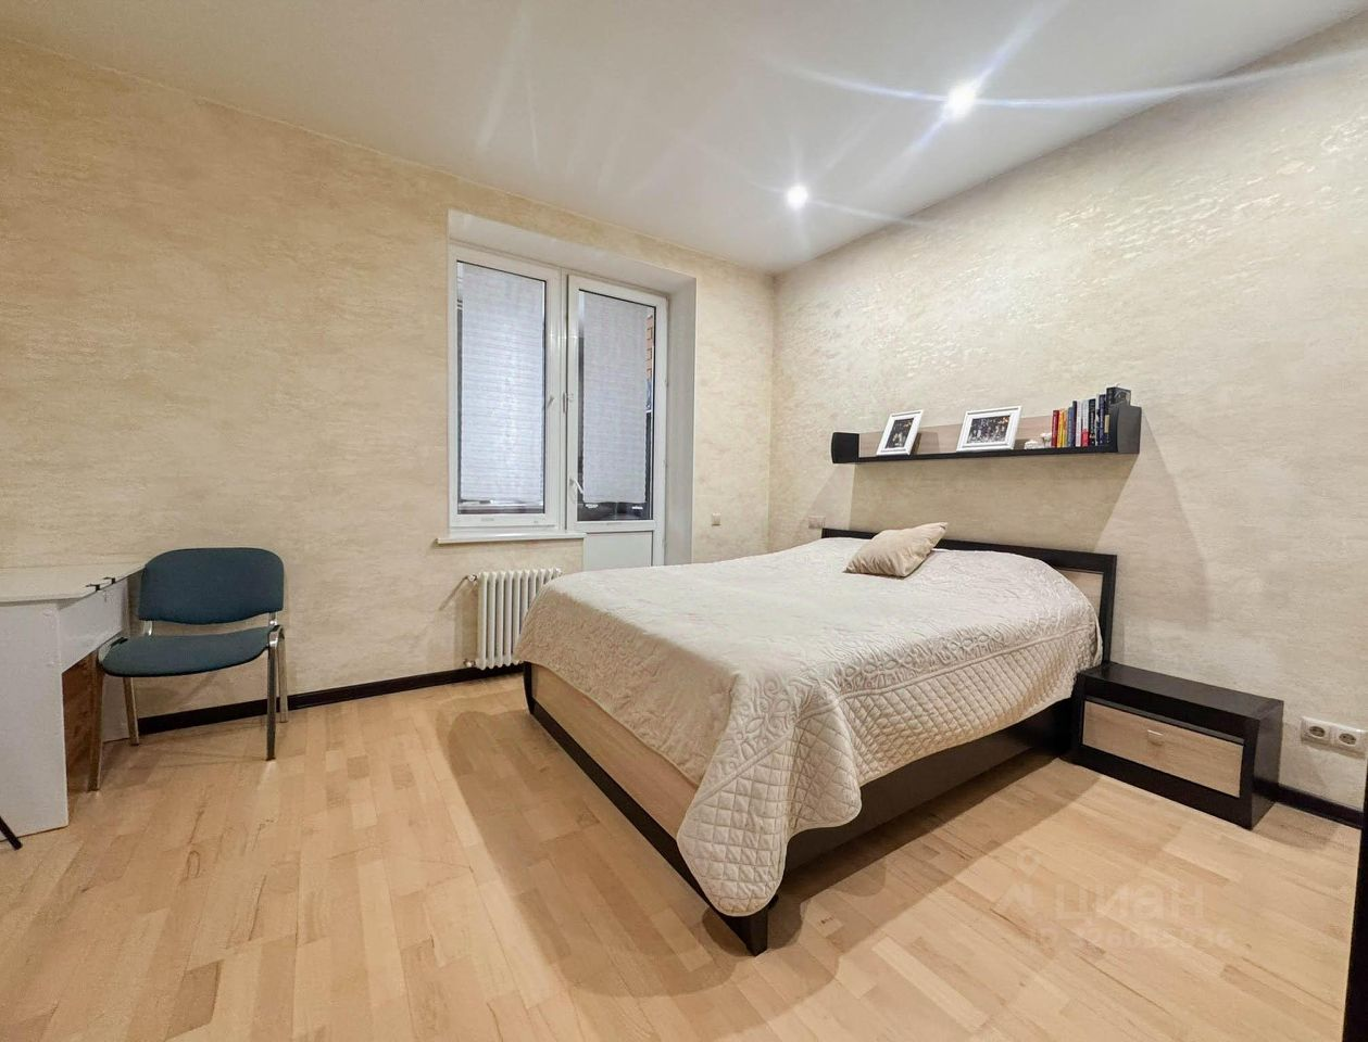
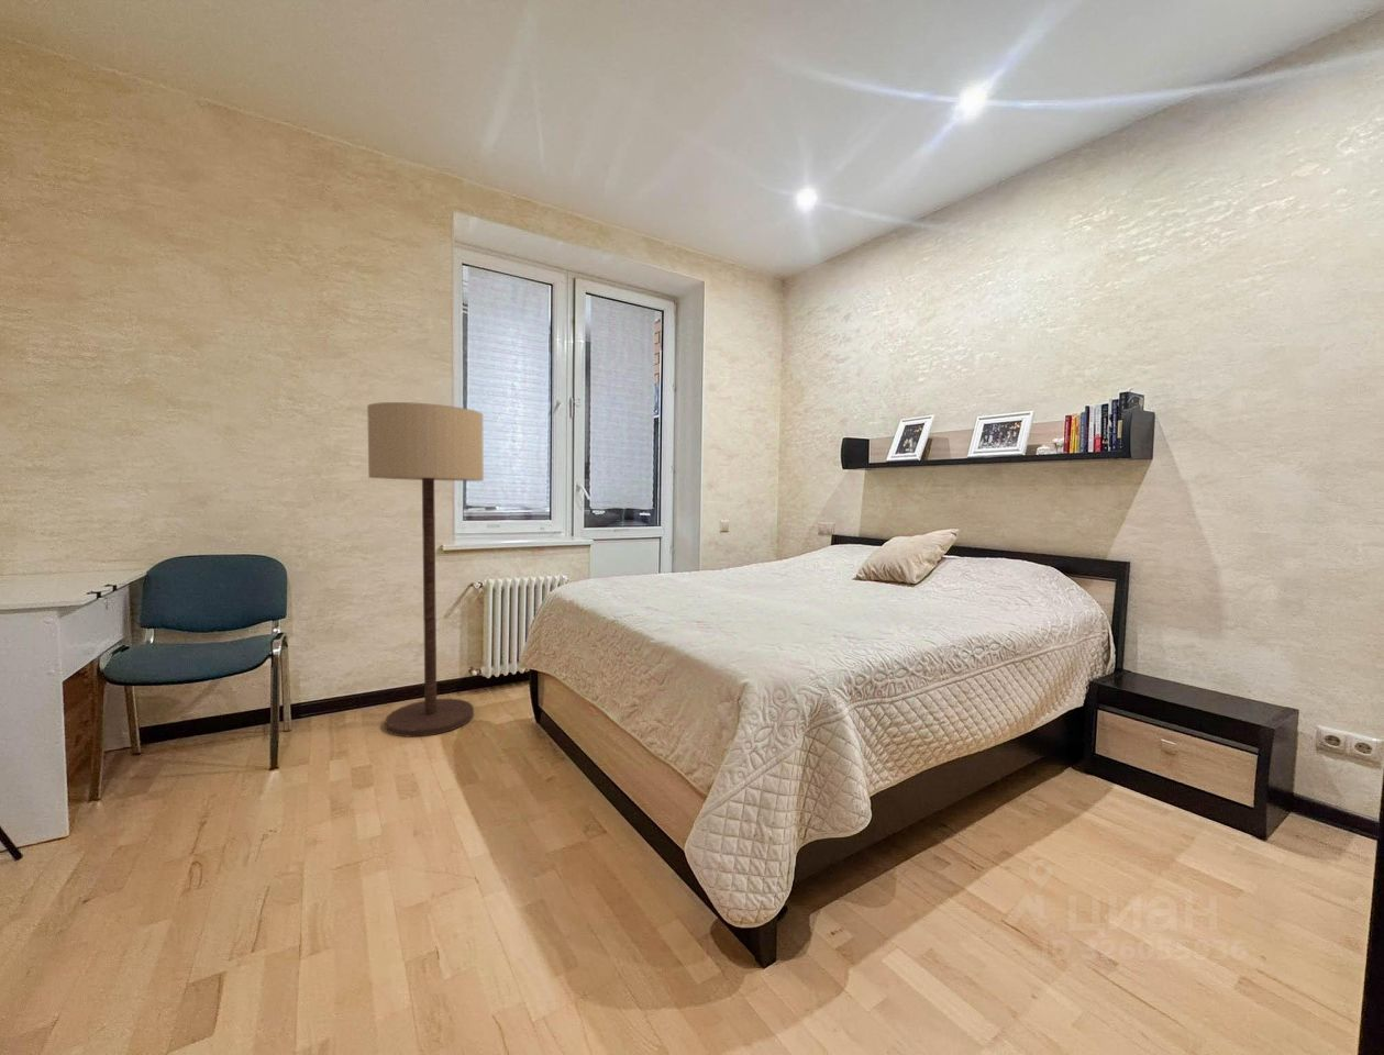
+ floor lamp [366,401,484,738]
